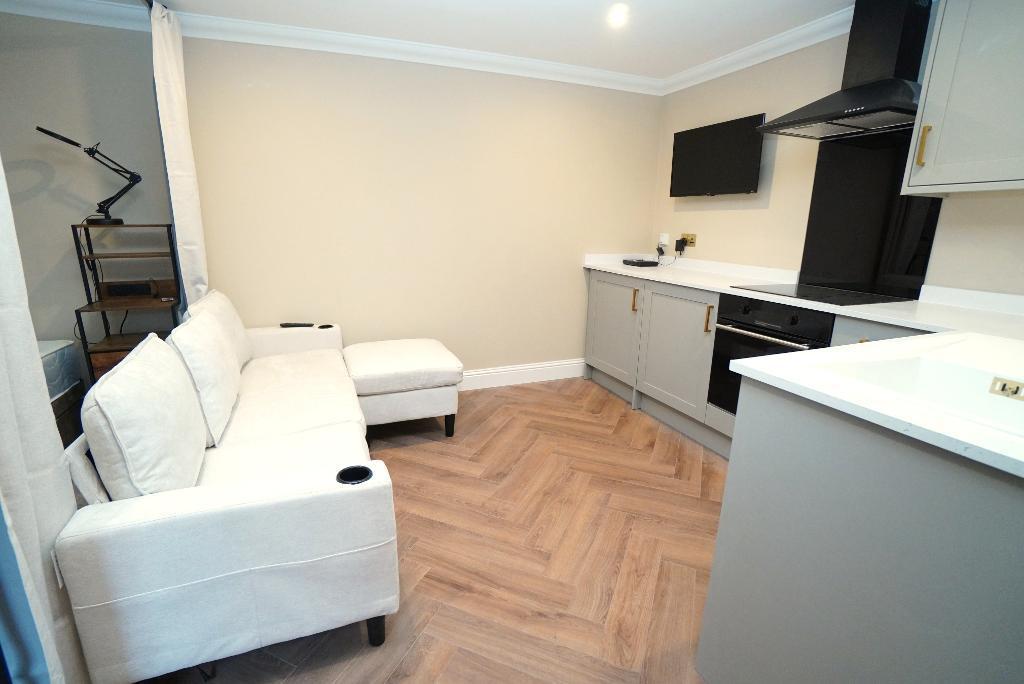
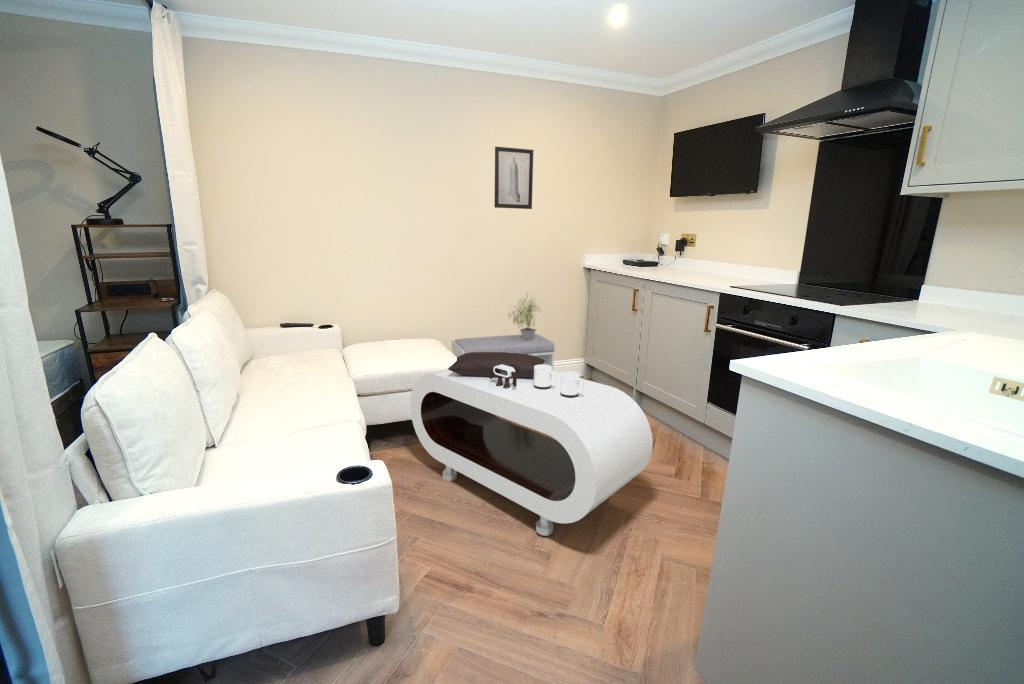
+ wall art [494,146,534,210]
+ potted plant [507,292,542,340]
+ bench [451,333,557,371]
+ coffee table [409,352,654,537]
